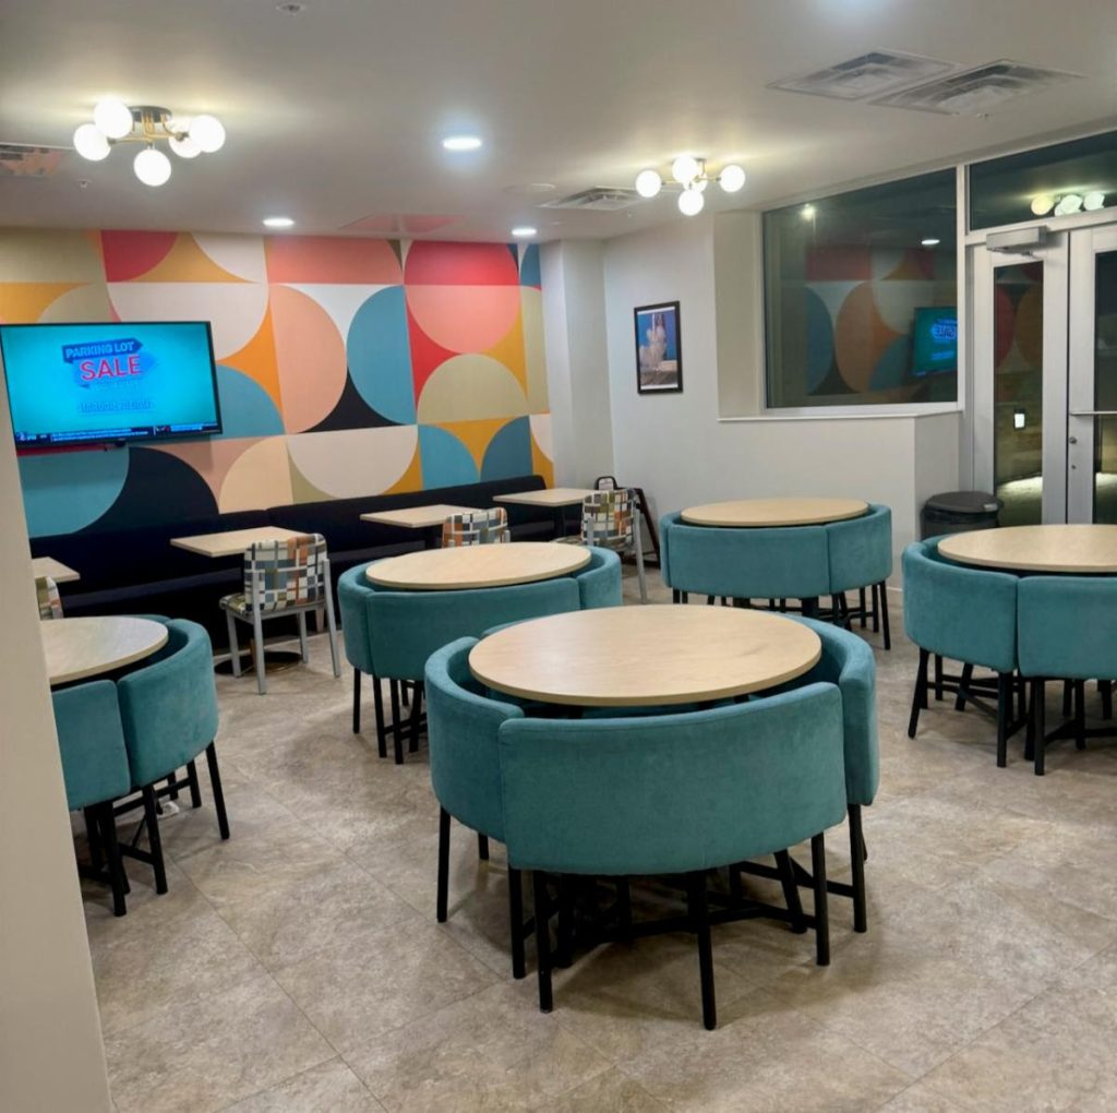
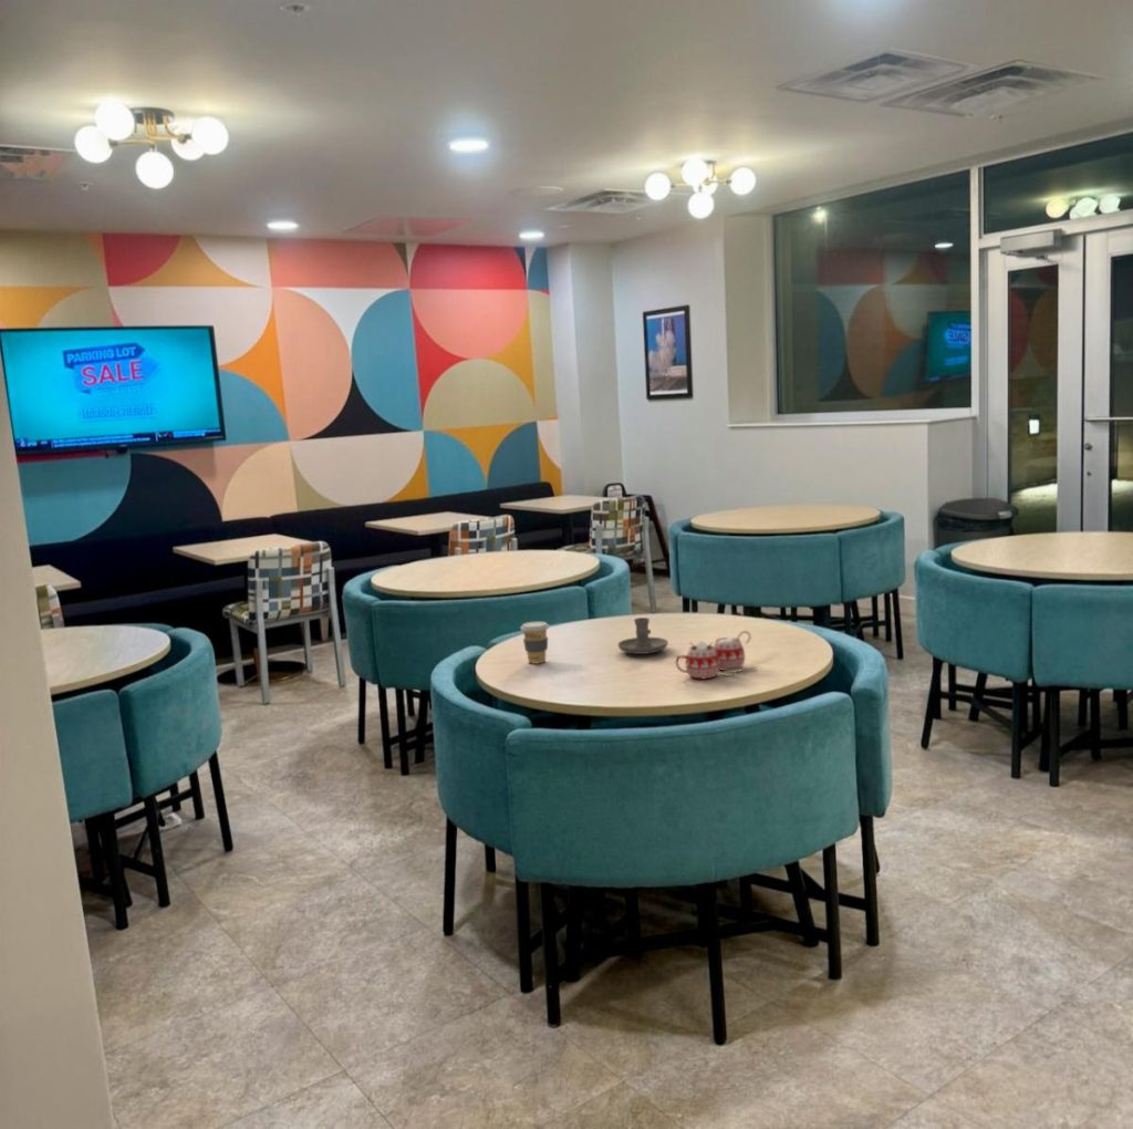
+ mug [675,630,758,680]
+ coffee cup [519,621,550,665]
+ candle holder [617,617,669,655]
